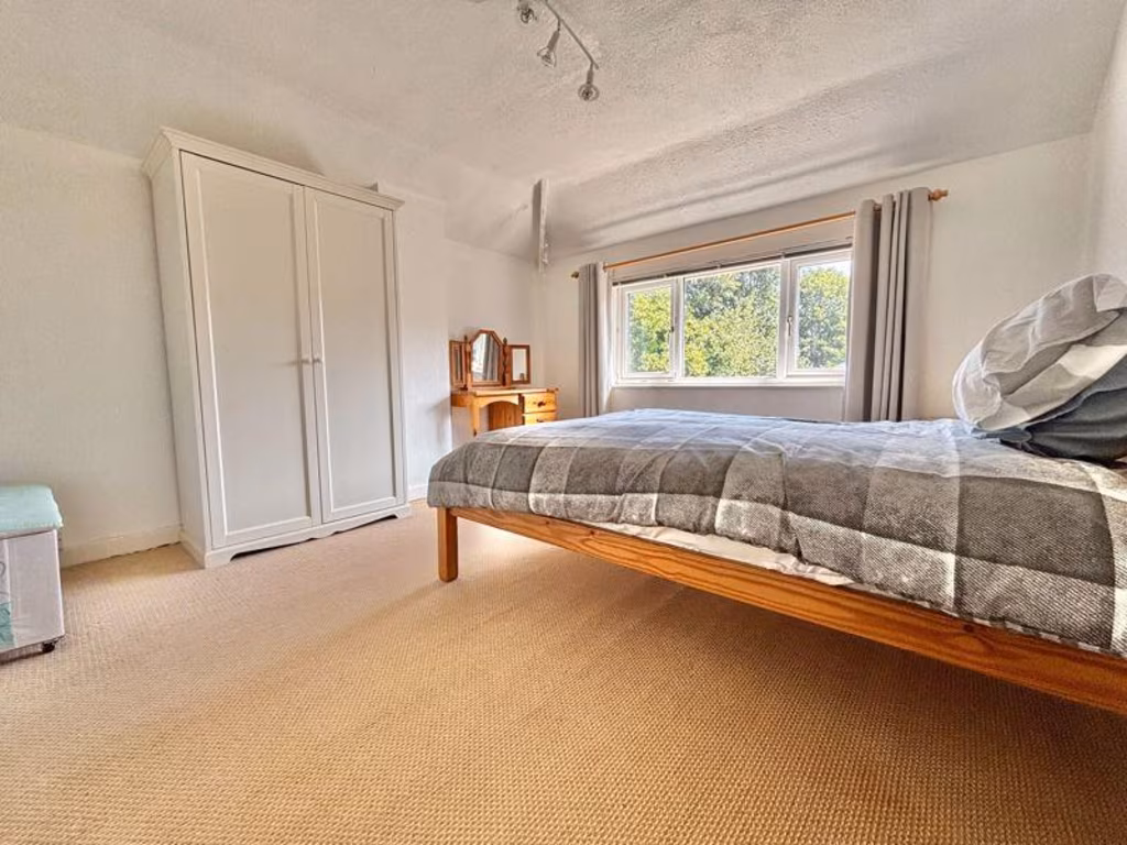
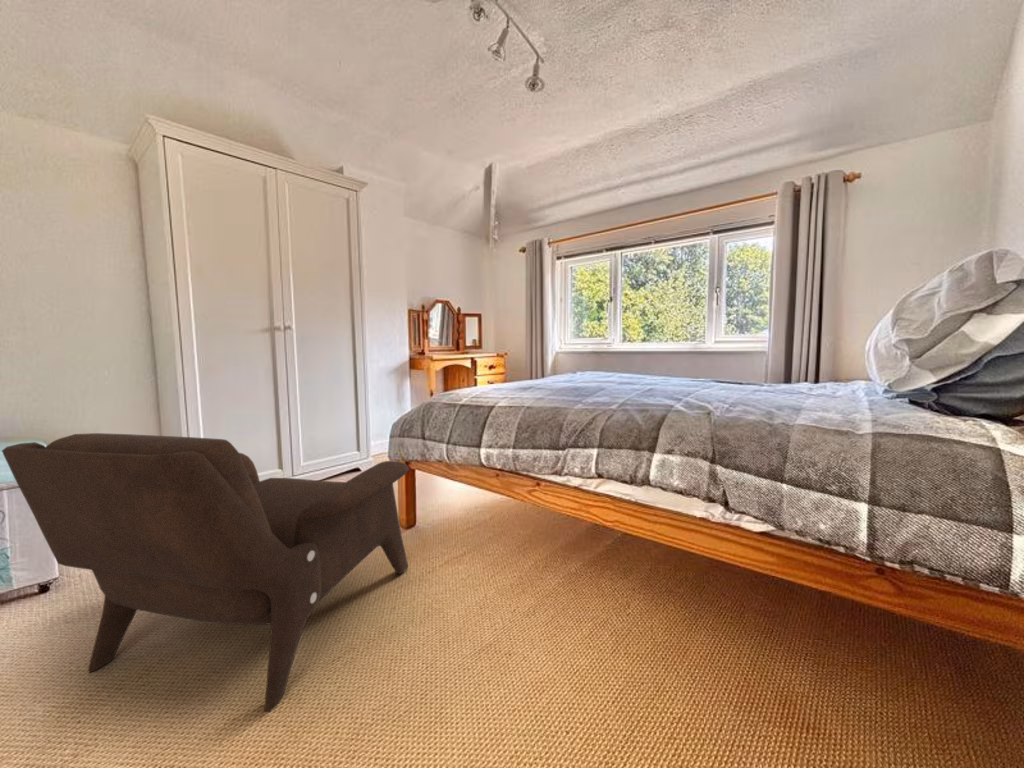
+ armchair [1,432,410,713]
